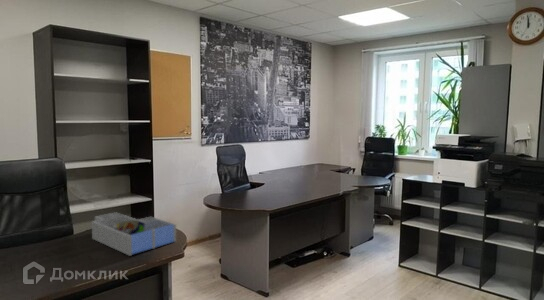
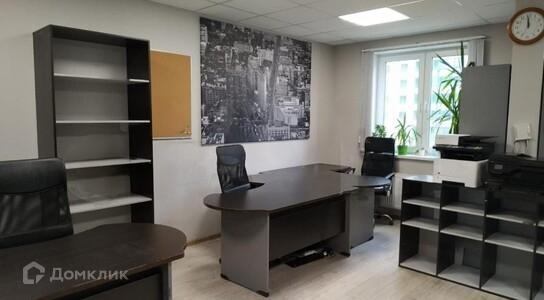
- desk organizer [91,211,177,257]
